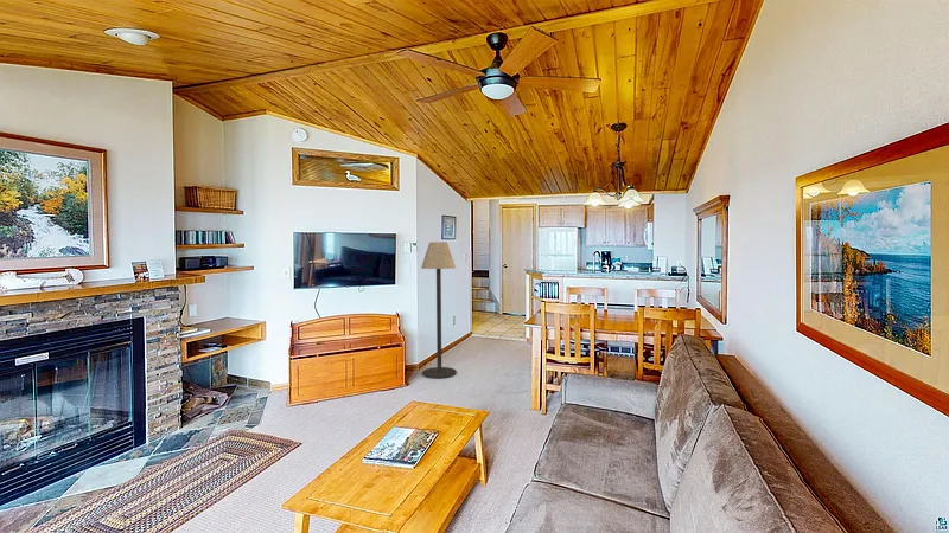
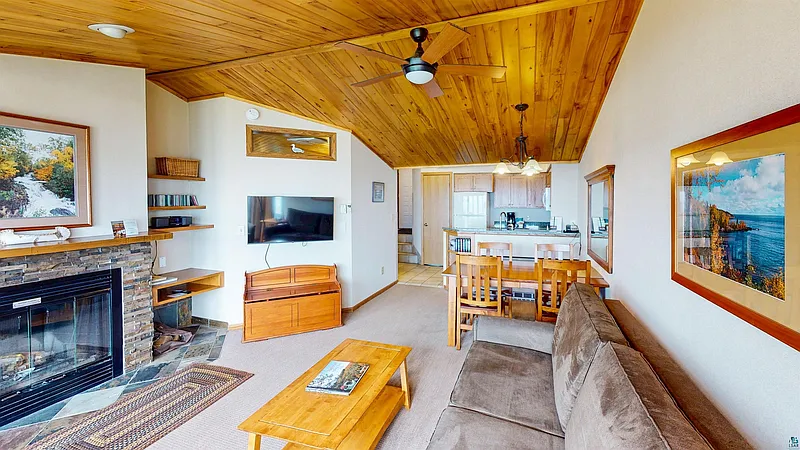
- floor lamp [420,240,458,379]
